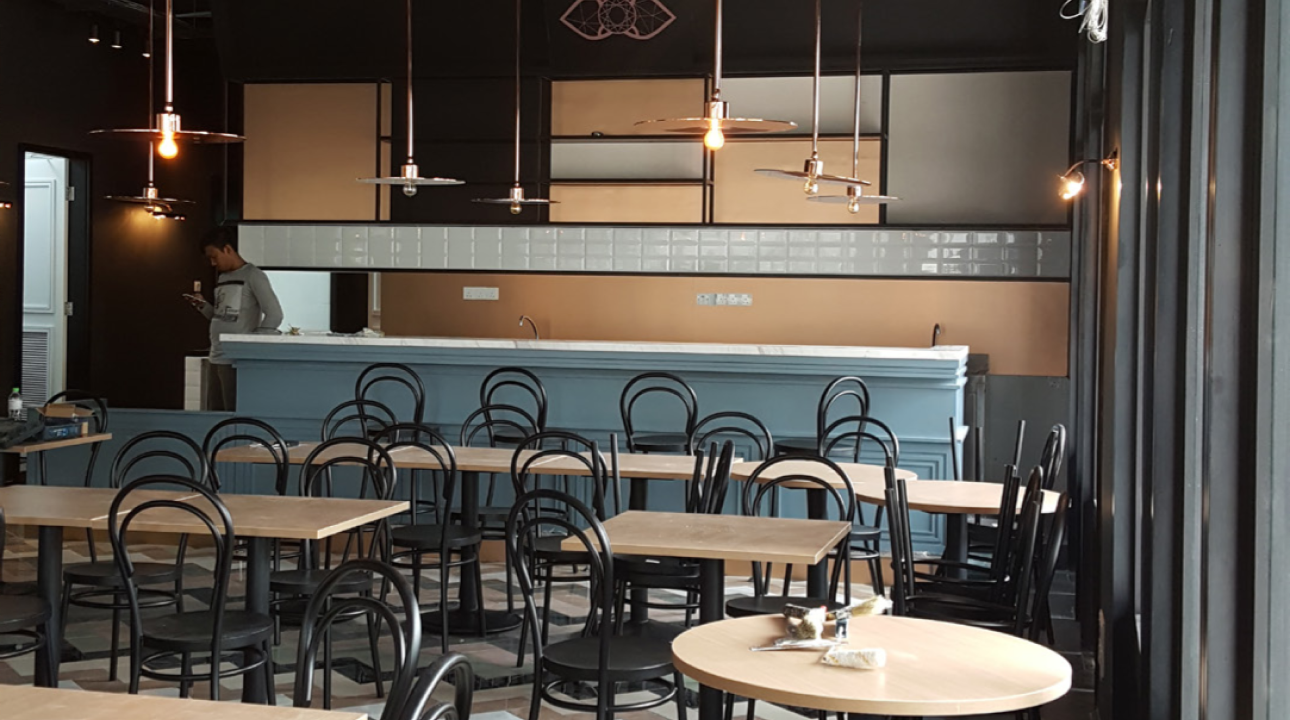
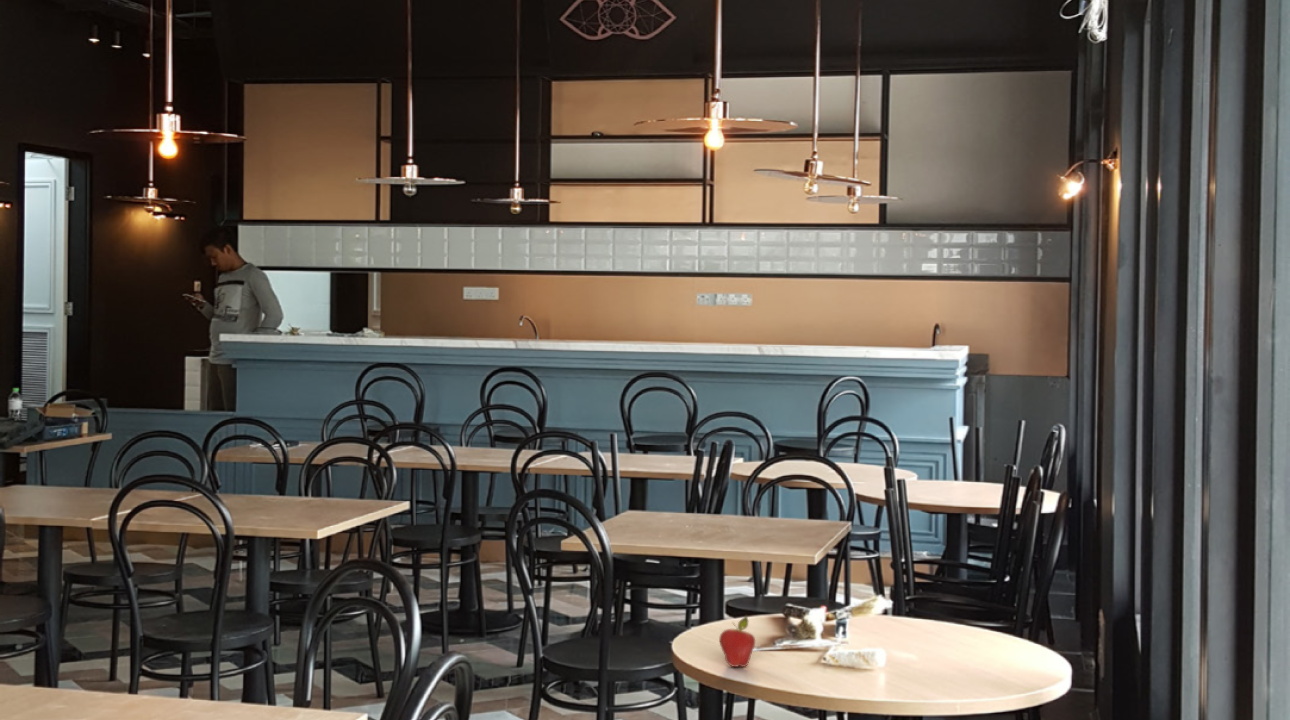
+ fruit [718,614,756,668]
